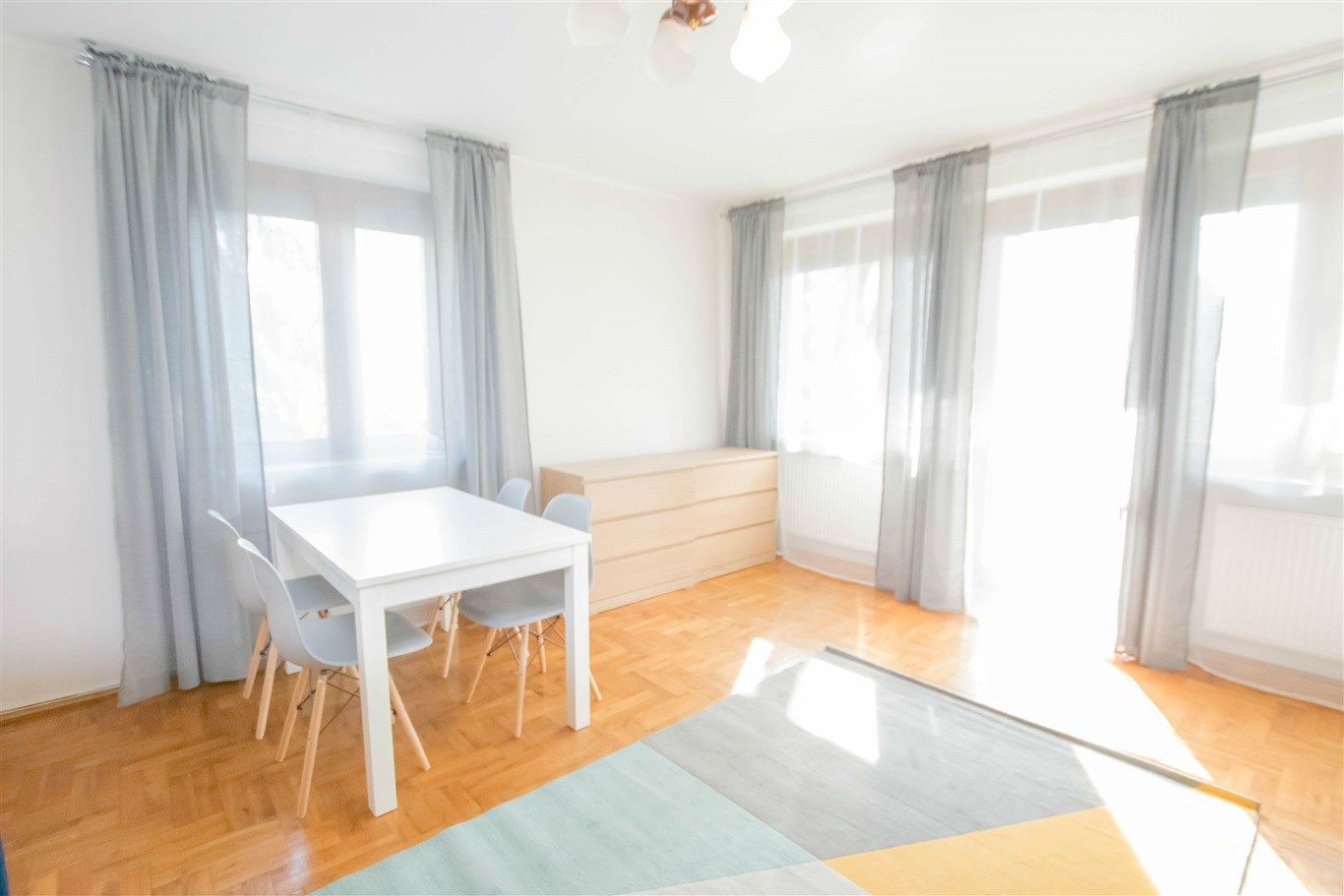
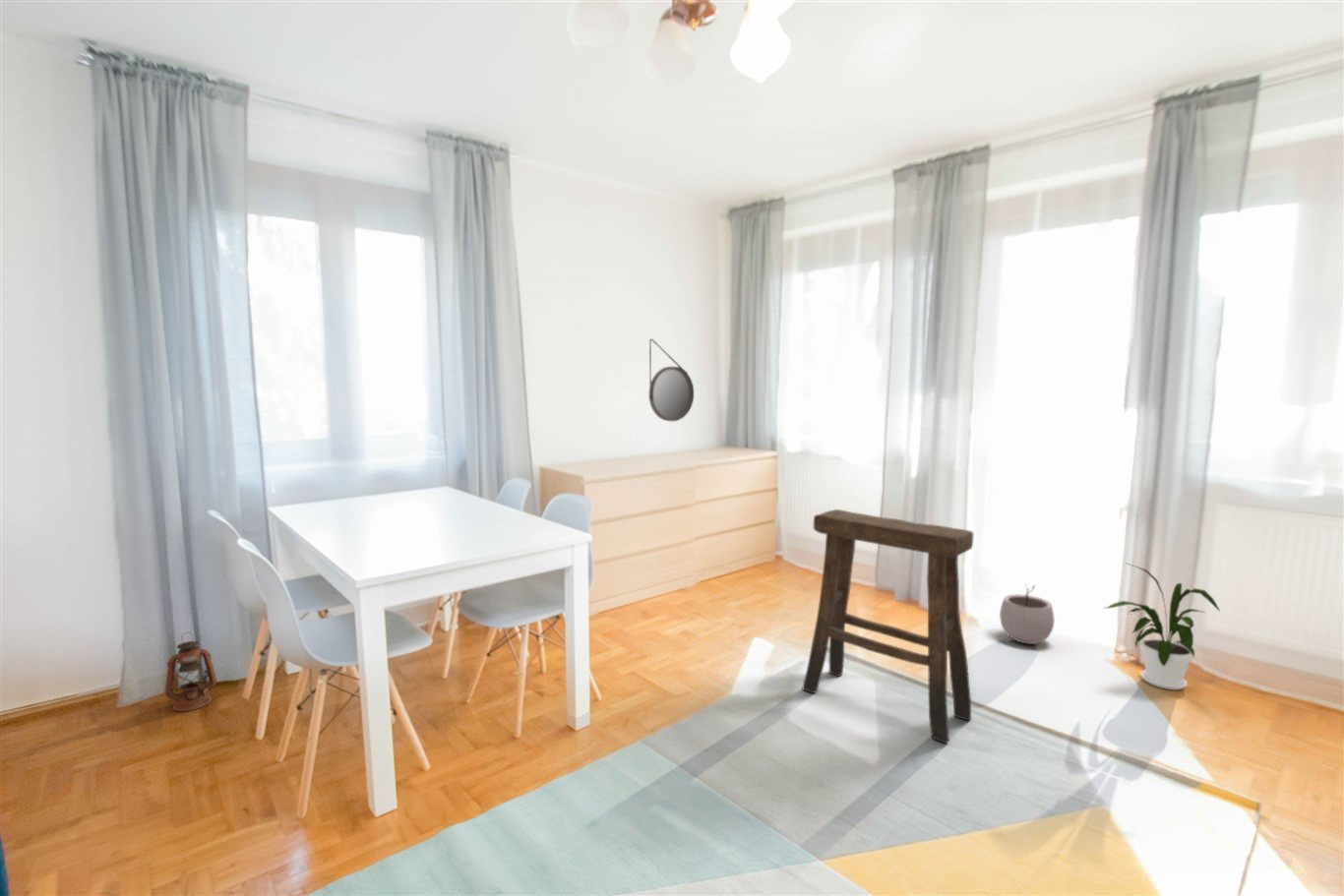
+ home mirror [647,337,696,422]
+ stool [801,508,974,745]
+ plant pot [999,582,1056,645]
+ lantern [164,631,217,713]
+ house plant [1103,563,1221,690]
